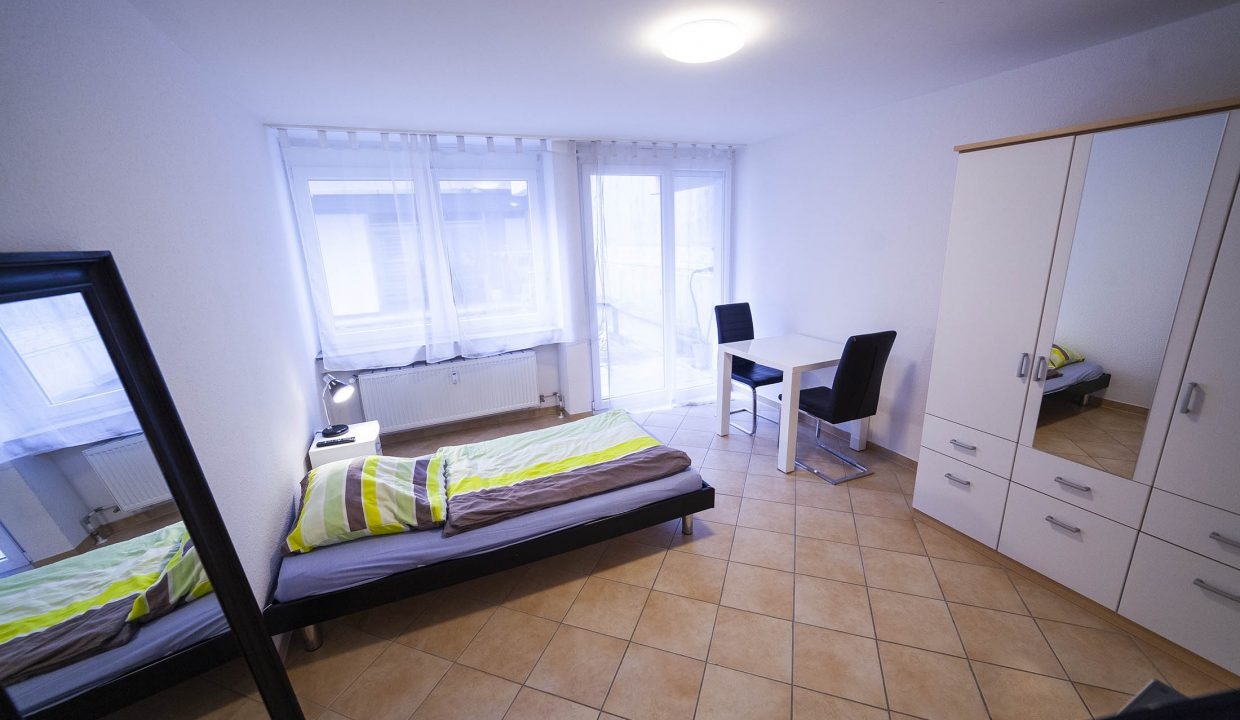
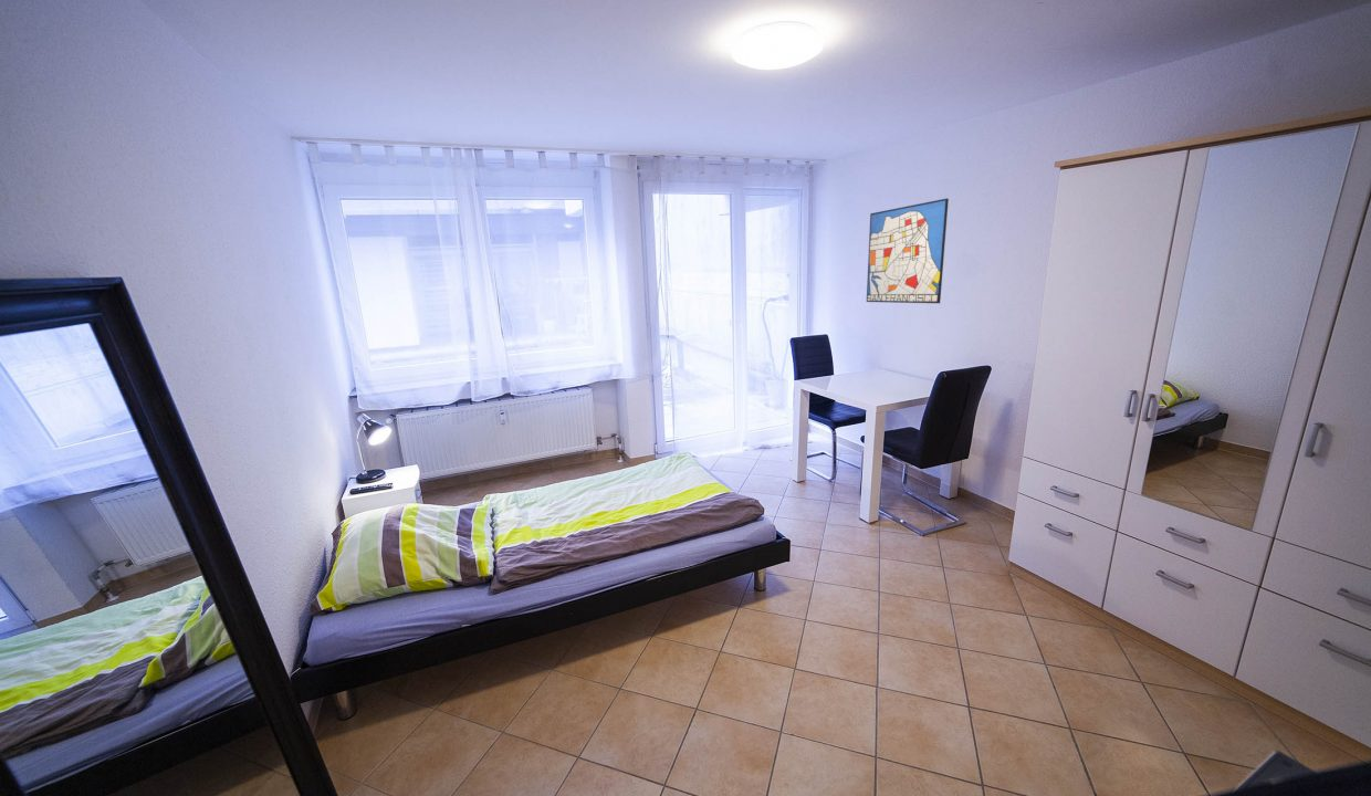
+ wall art [866,197,950,304]
